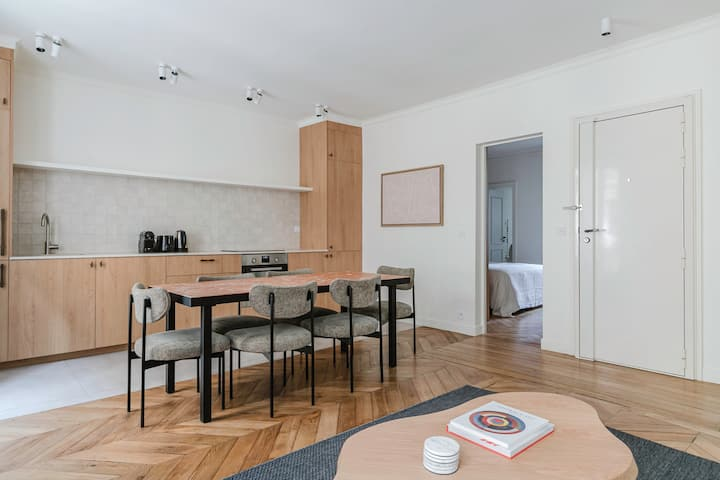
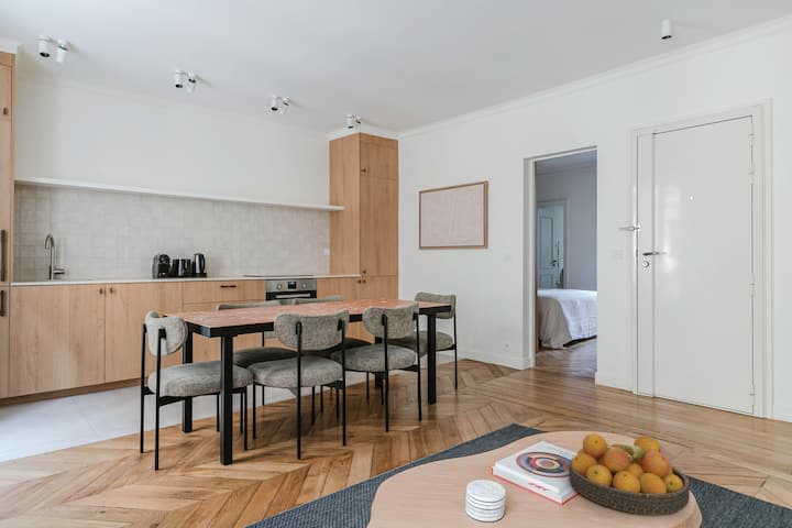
+ fruit bowl [568,432,691,516]
